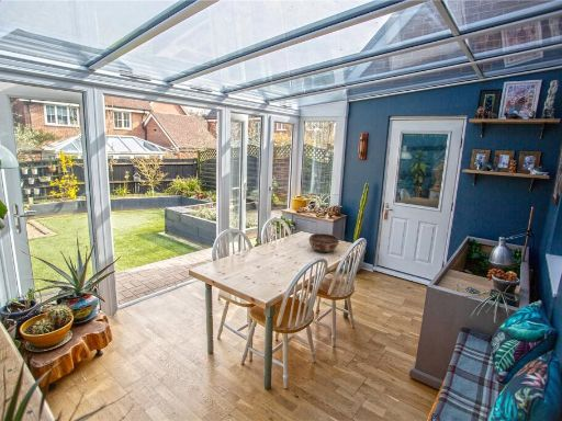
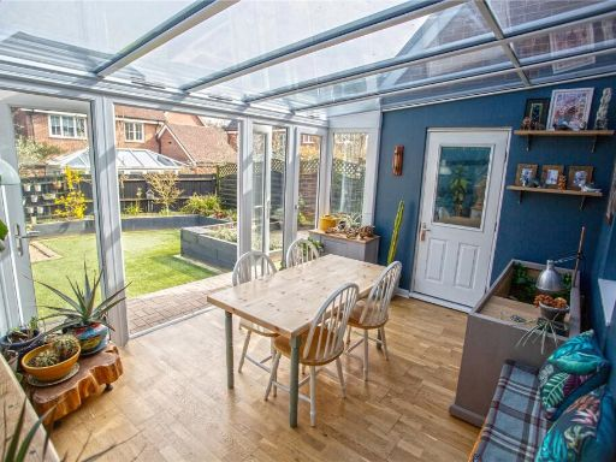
- decorative bowl [308,232,340,253]
